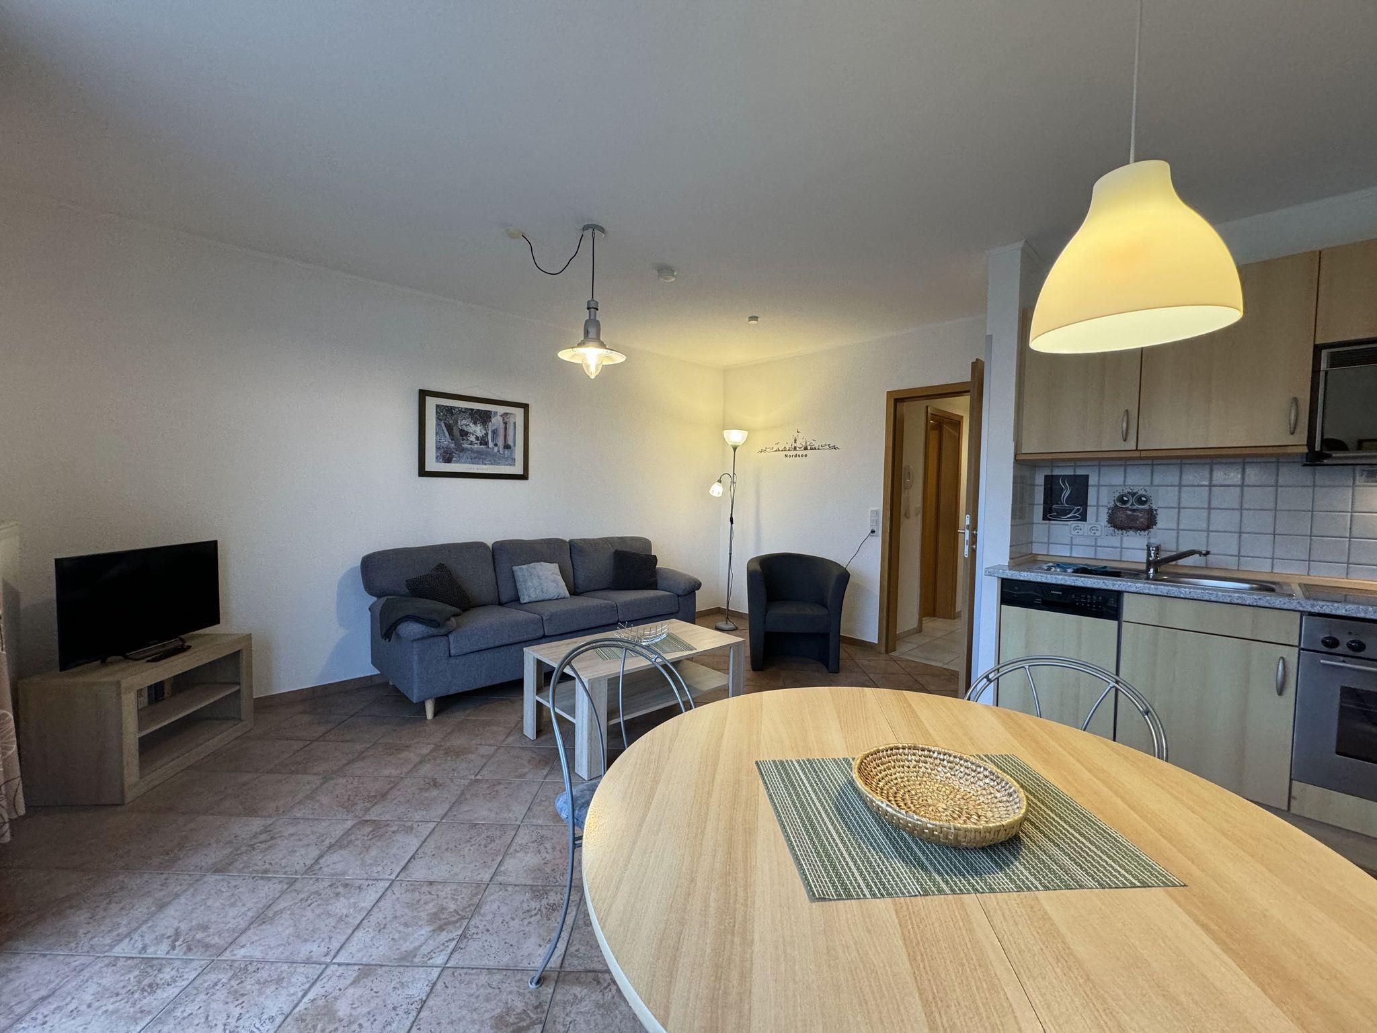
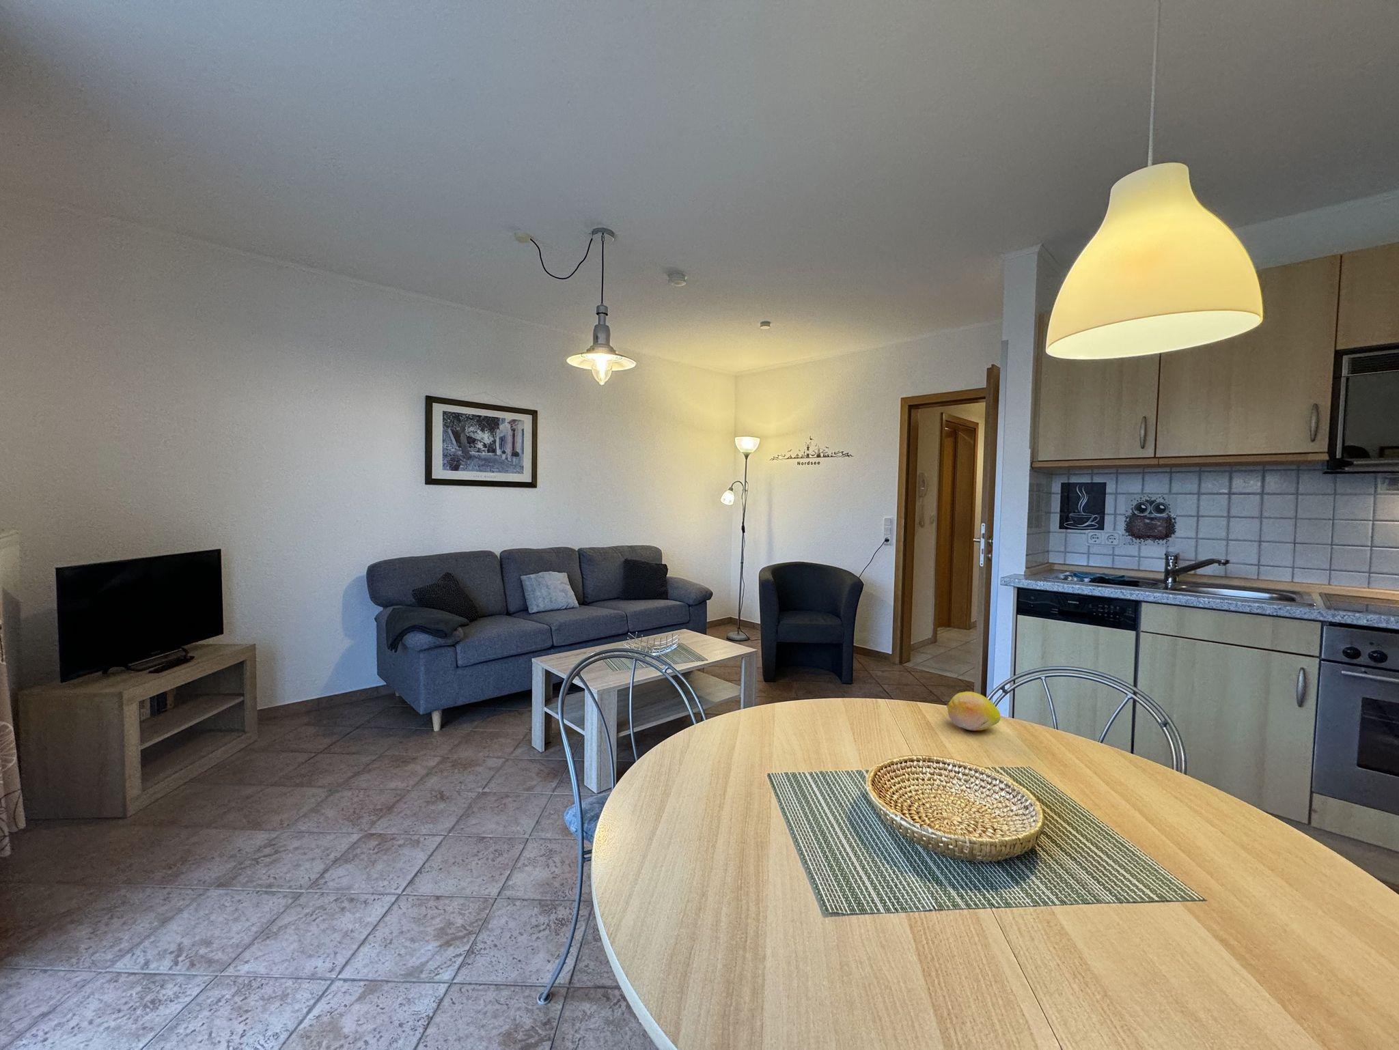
+ fruit [947,690,1002,731]
